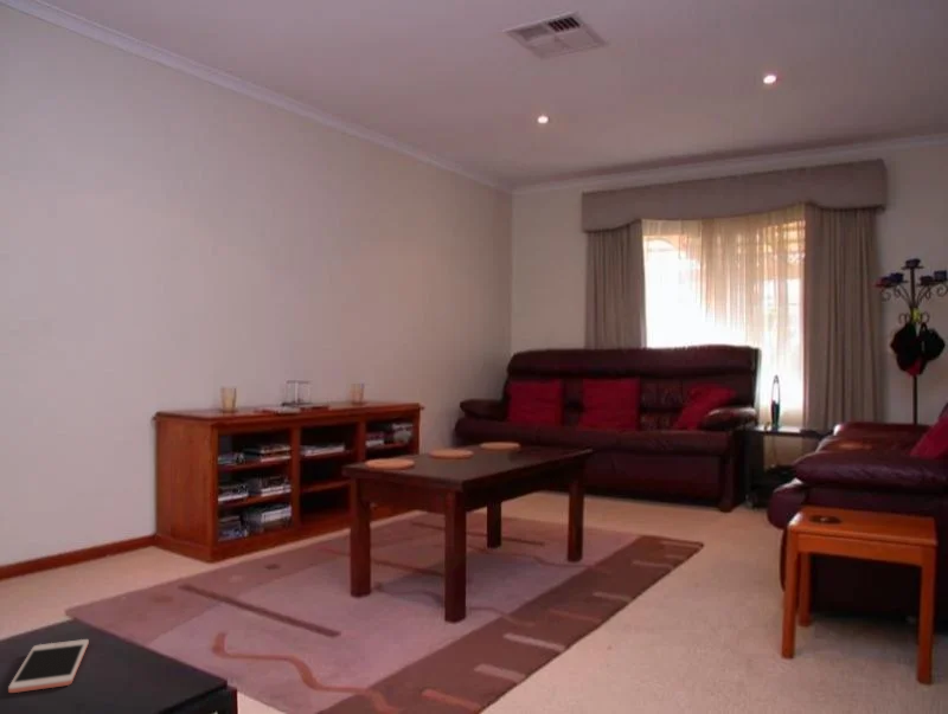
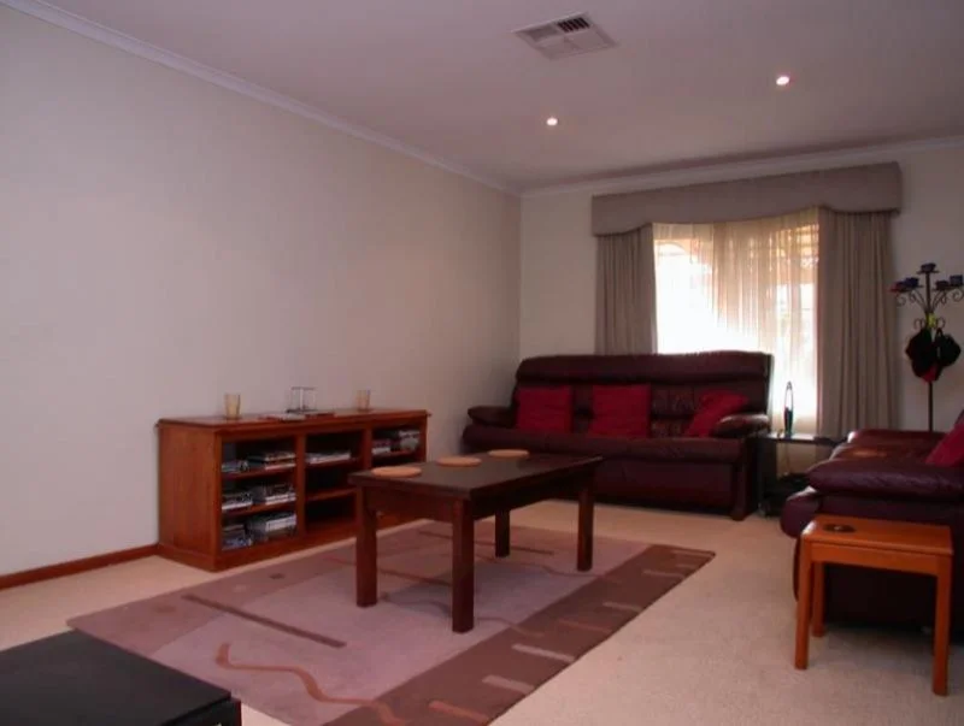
- cell phone [7,638,90,694]
